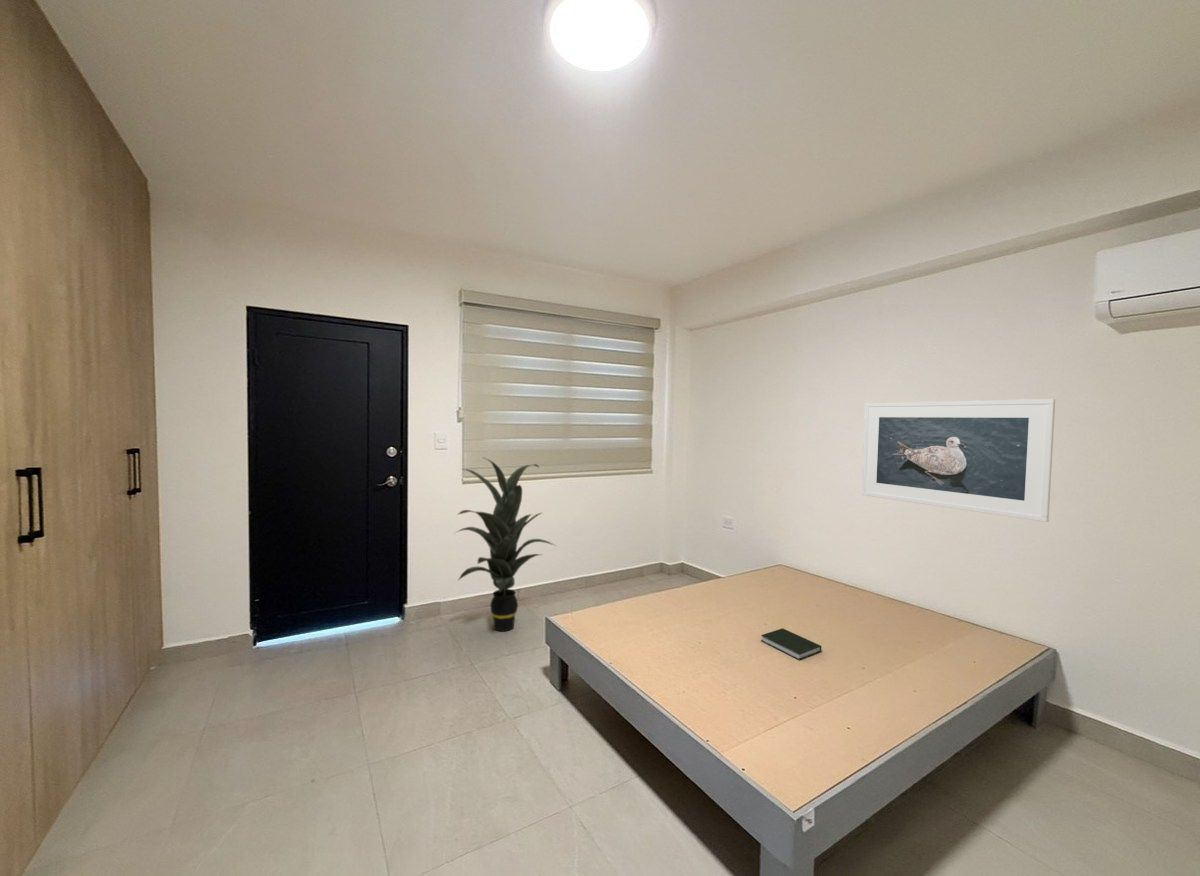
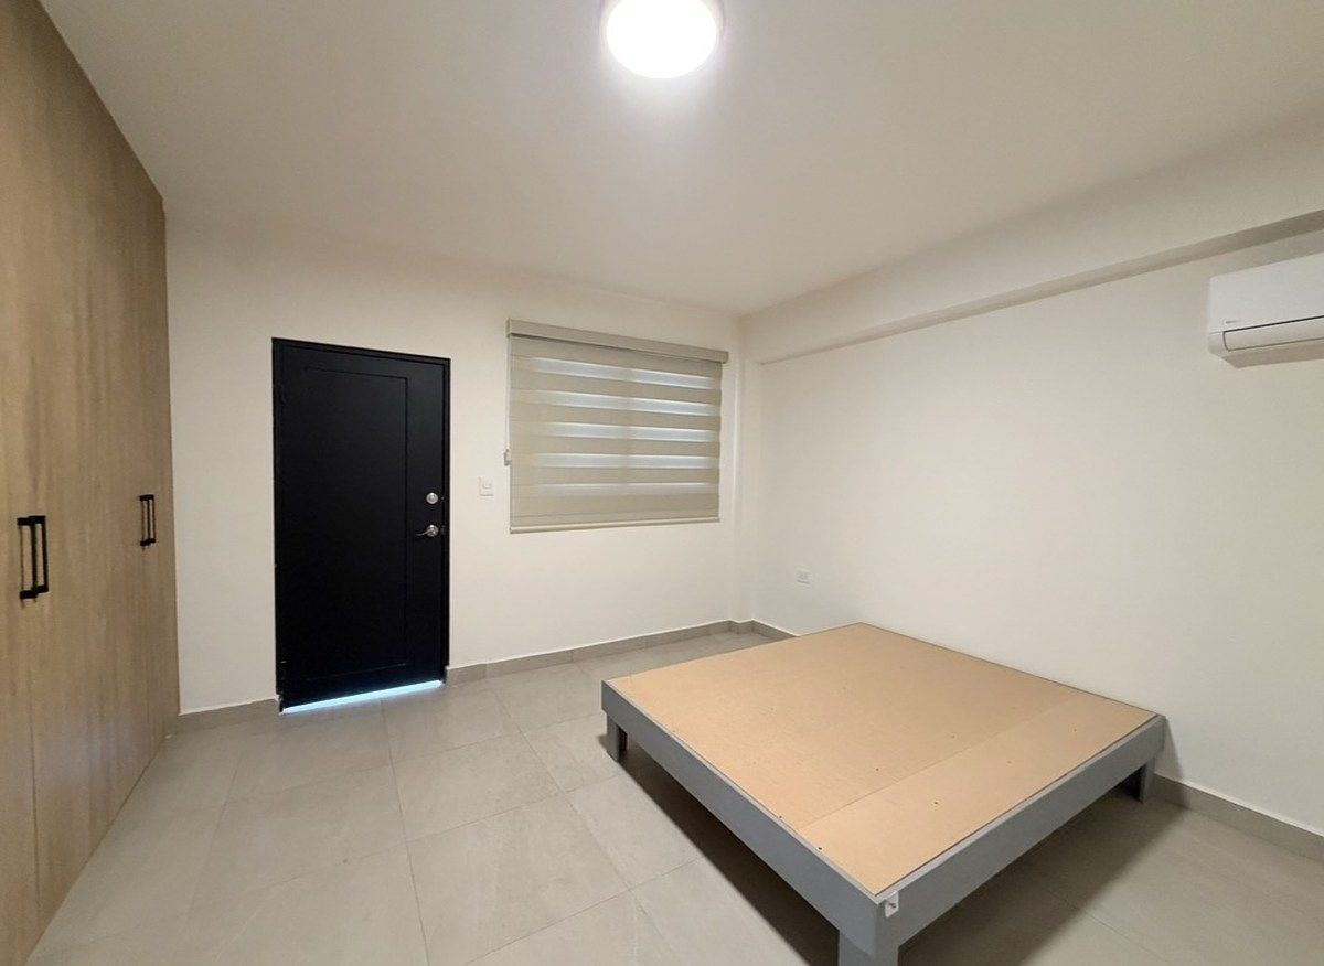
- book [760,627,822,661]
- indoor plant [454,457,557,632]
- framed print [860,398,1056,523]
